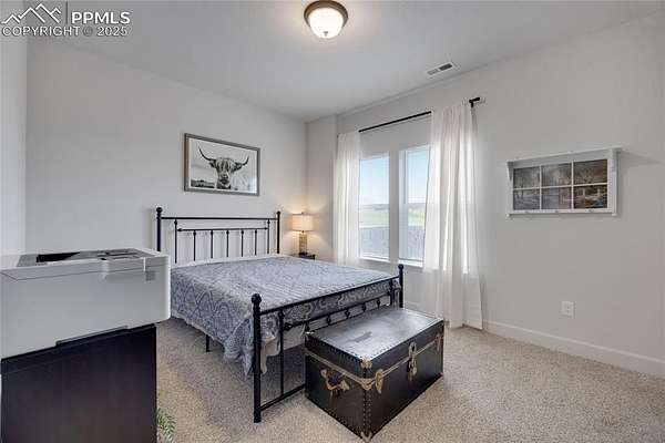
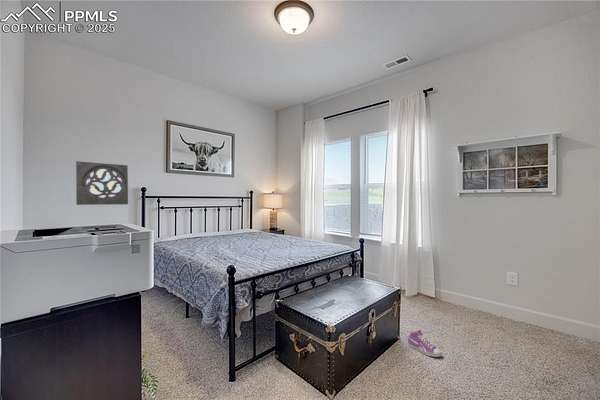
+ sneaker [407,329,443,358]
+ wall ornament [75,160,129,206]
